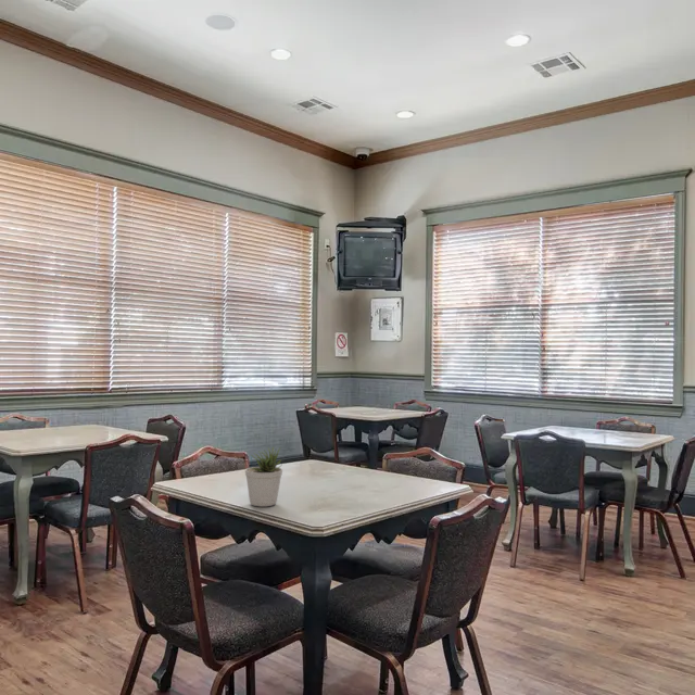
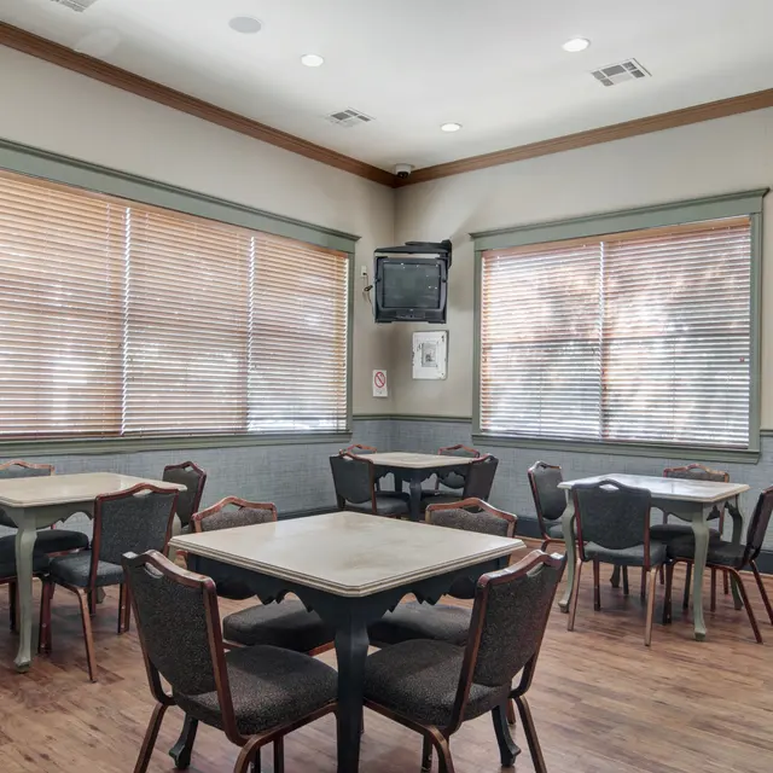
- potted plant [244,447,283,508]
